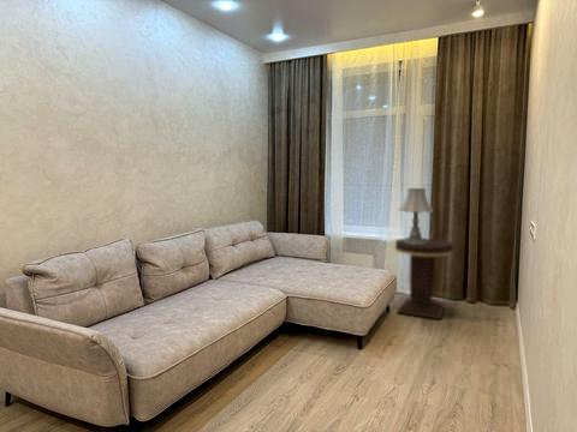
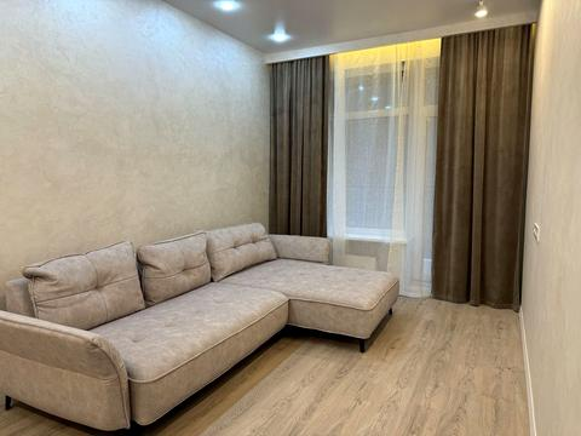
- table lamp [398,187,434,242]
- side table [394,238,454,320]
